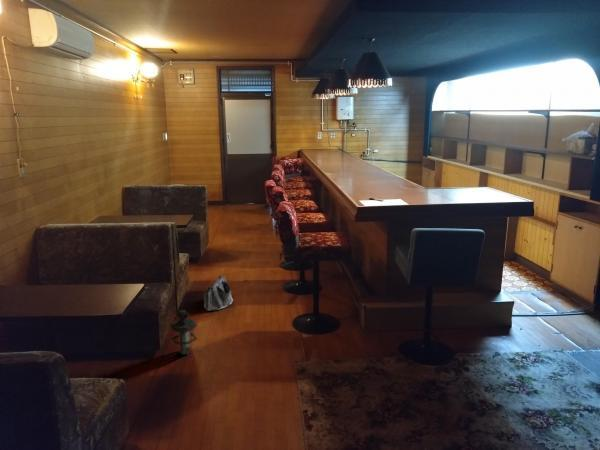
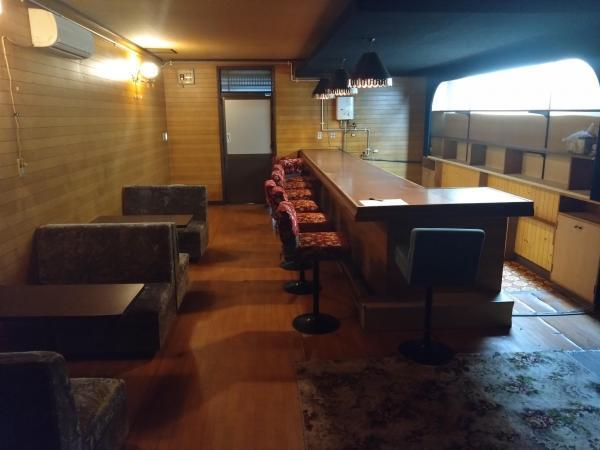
- lantern [169,309,198,356]
- saddlebag [203,274,234,312]
